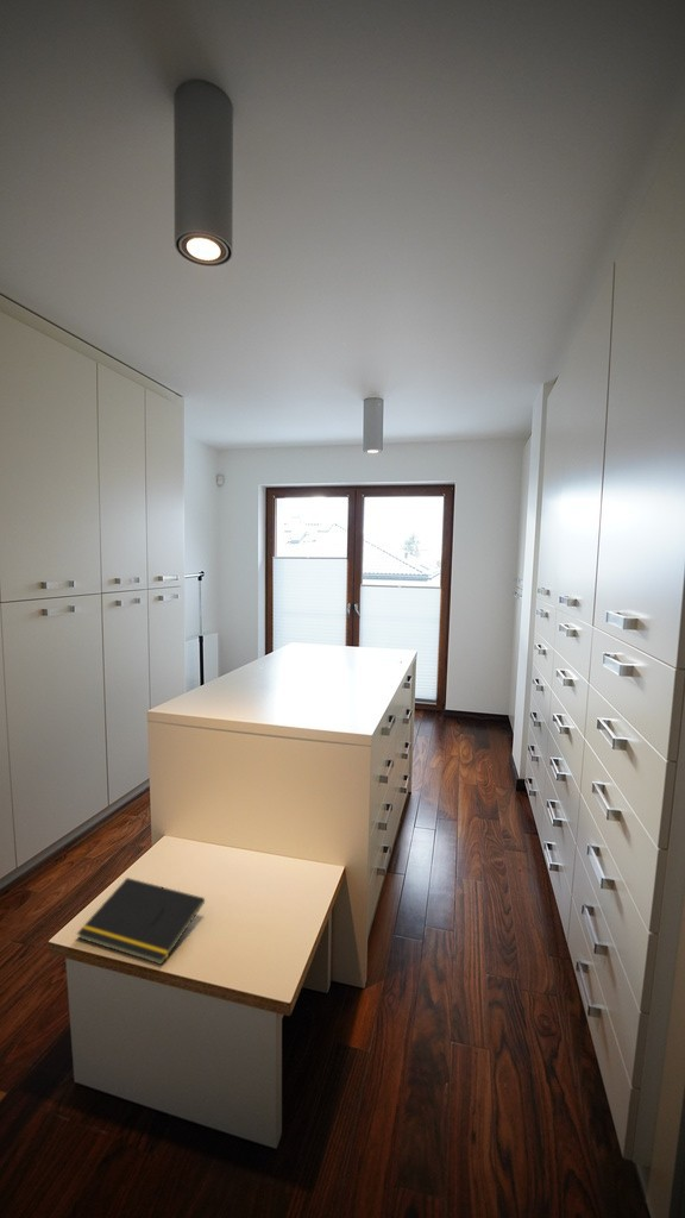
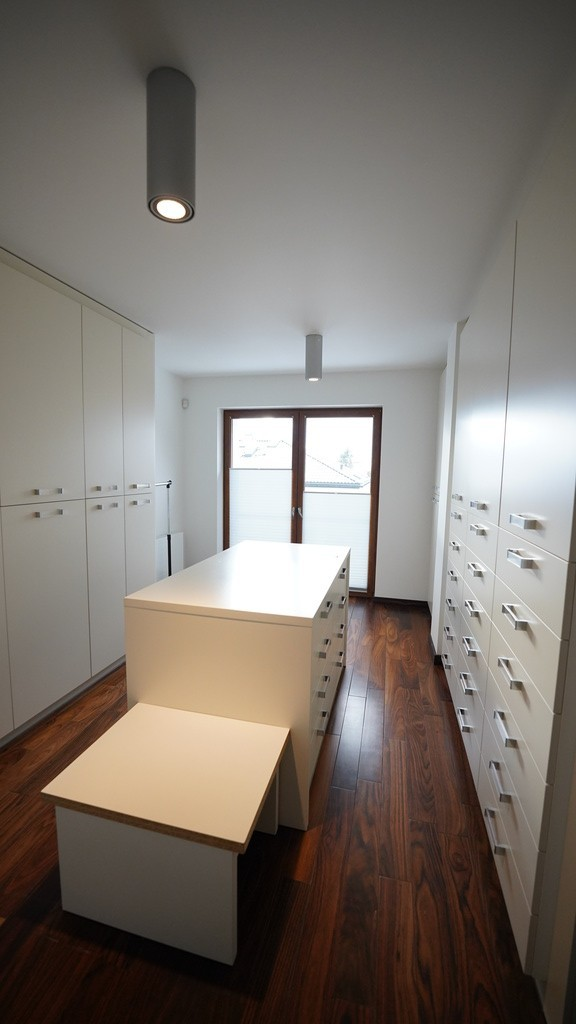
- notepad [76,877,206,966]
